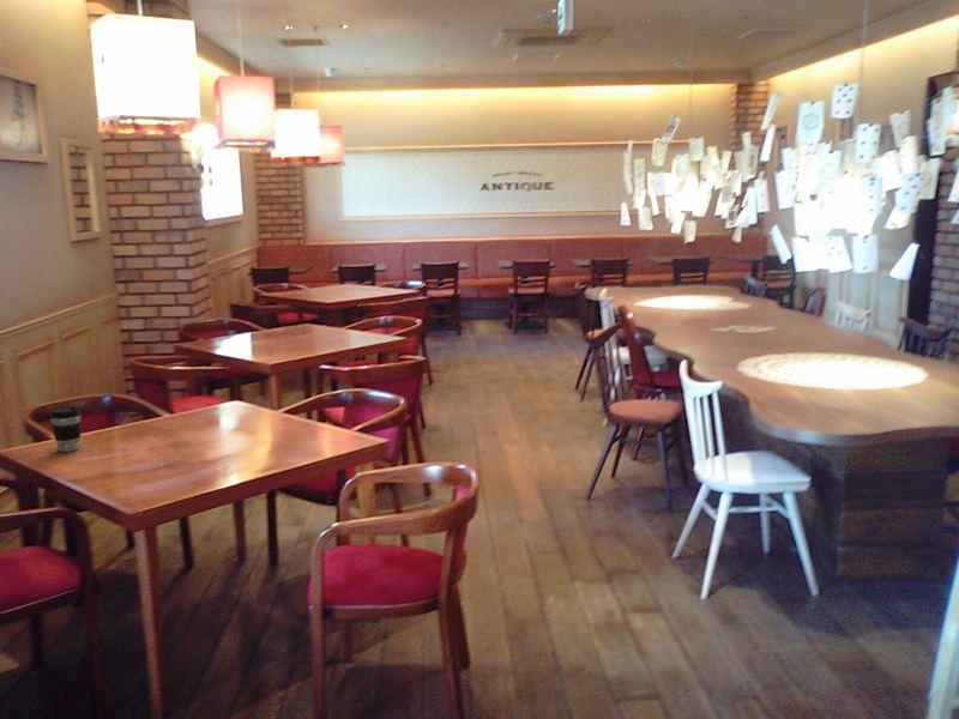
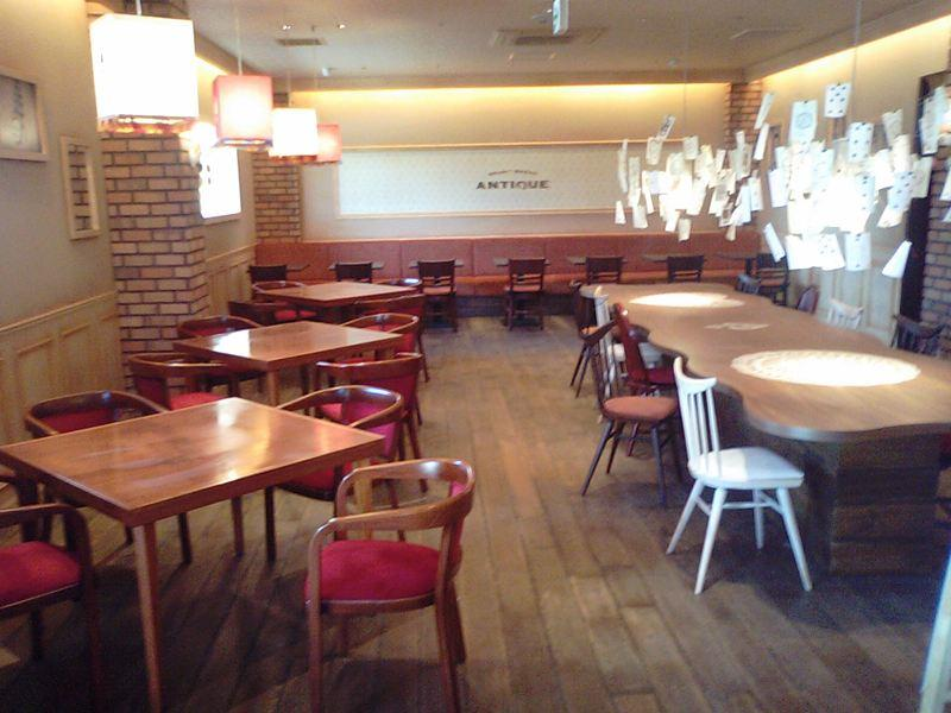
- coffee cup [48,405,83,453]
